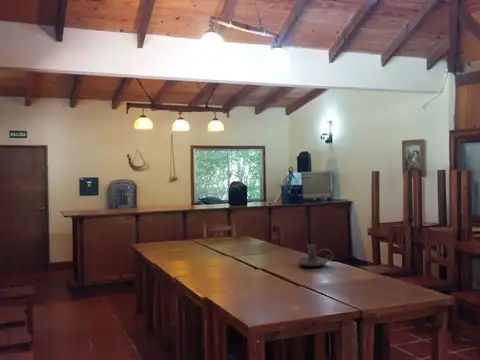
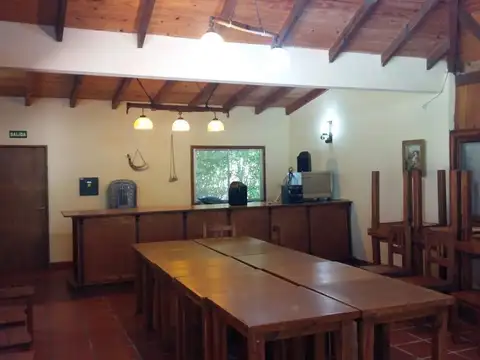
- candle holder [295,243,334,267]
